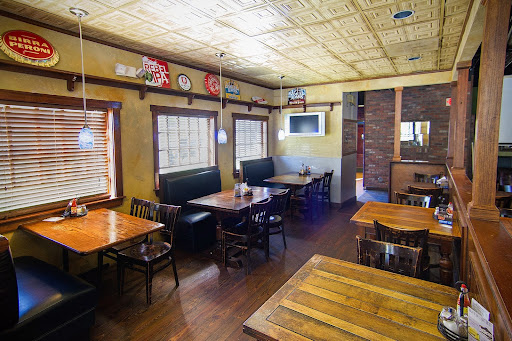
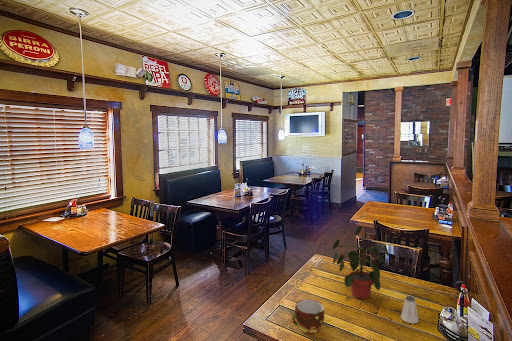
+ cup [291,298,325,334]
+ potted plant [332,225,390,300]
+ saltshaker [400,295,420,324]
